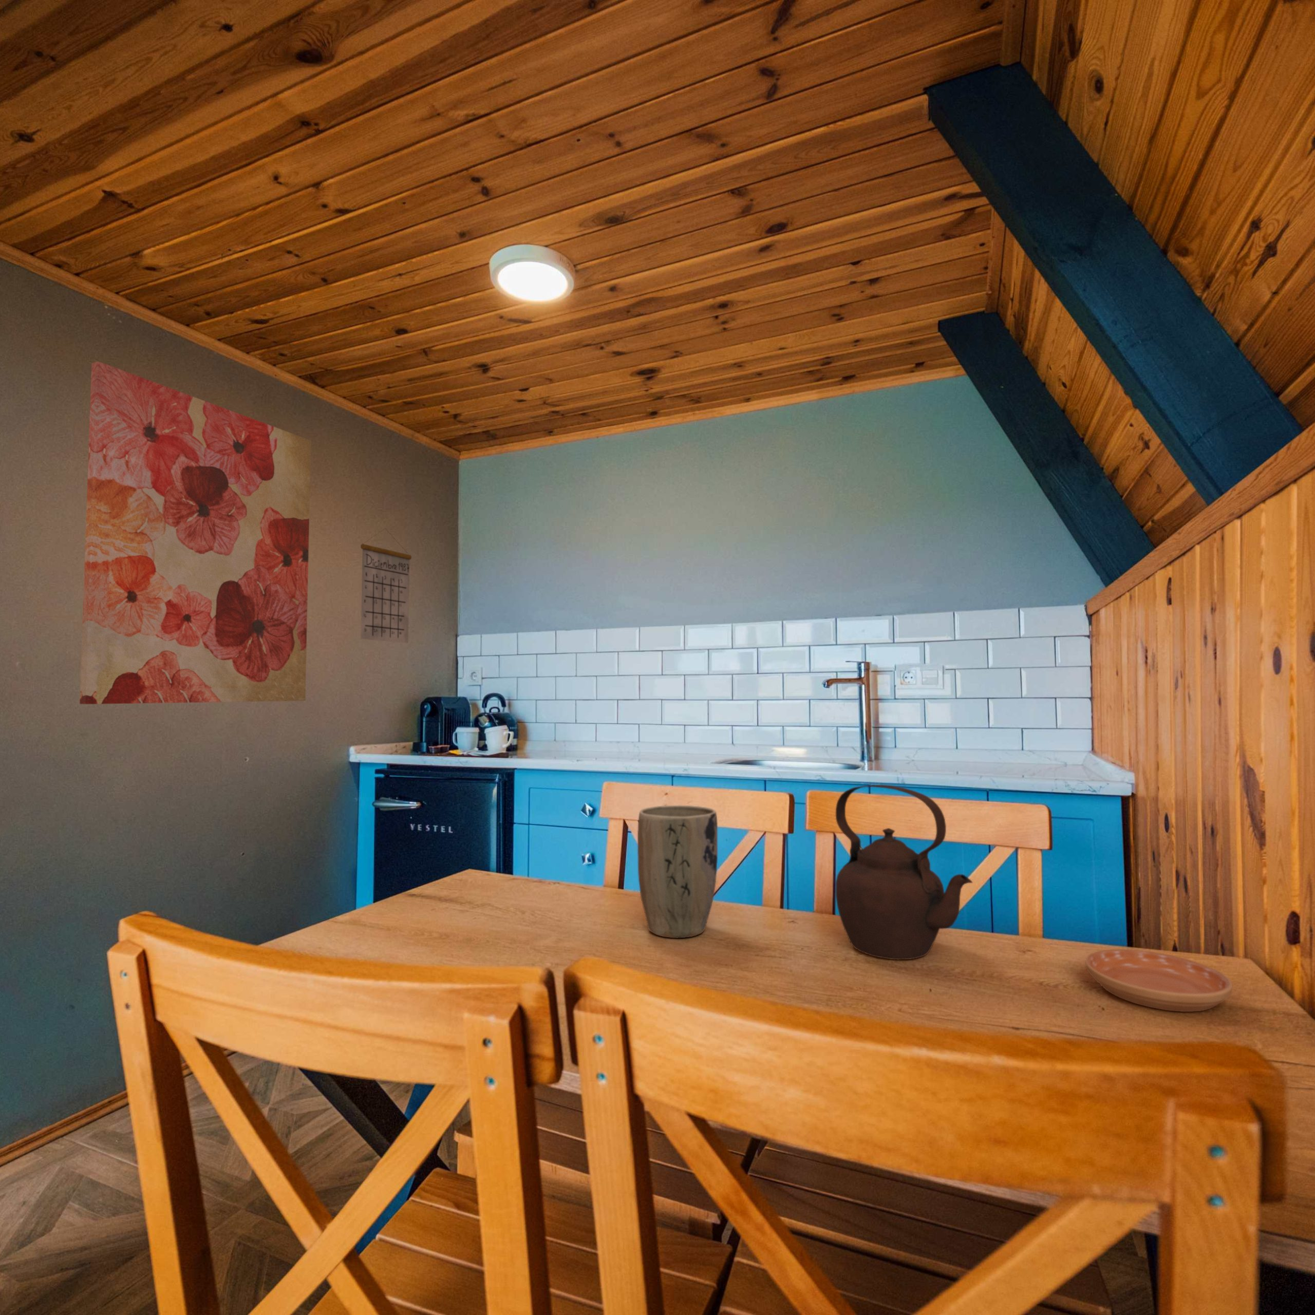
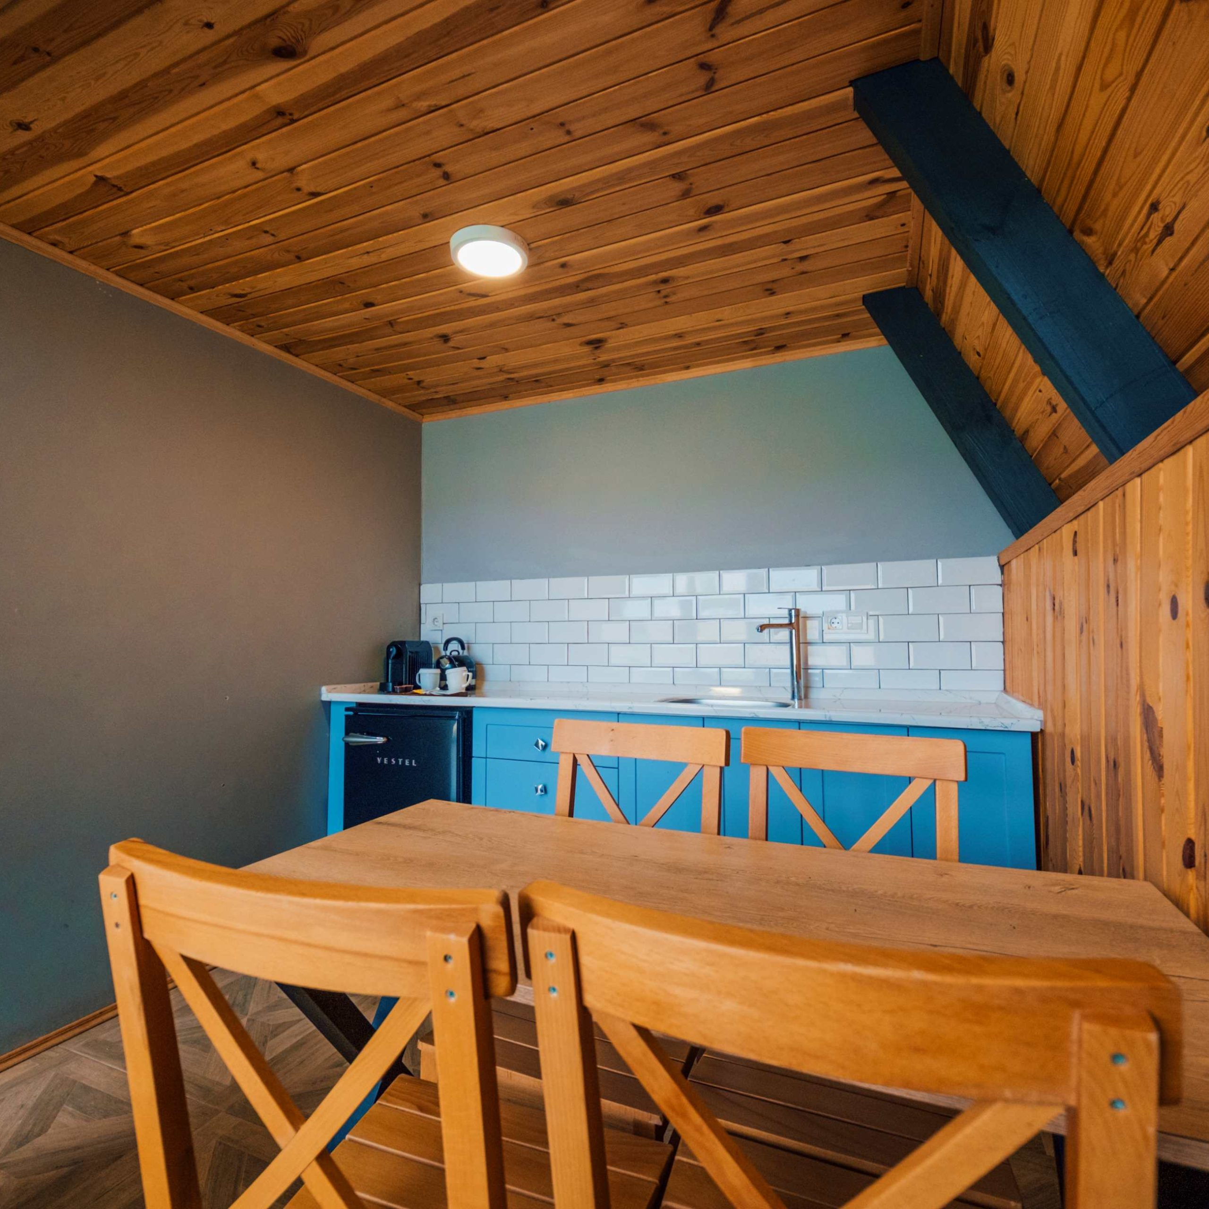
- plant pot [637,804,718,938]
- calendar [360,527,412,643]
- teapot [836,784,973,960]
- wall art [79,360,312,704]
- saucer [1084,949,1233,1013]
